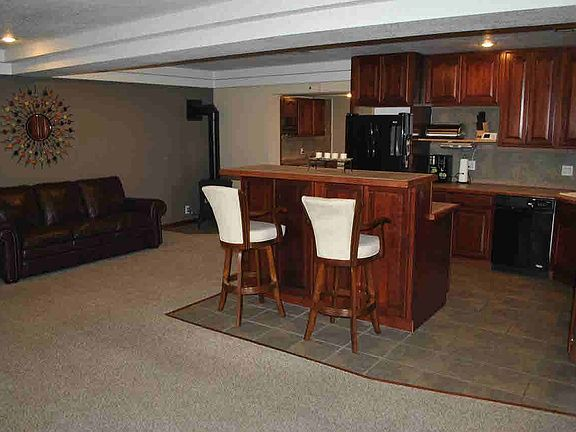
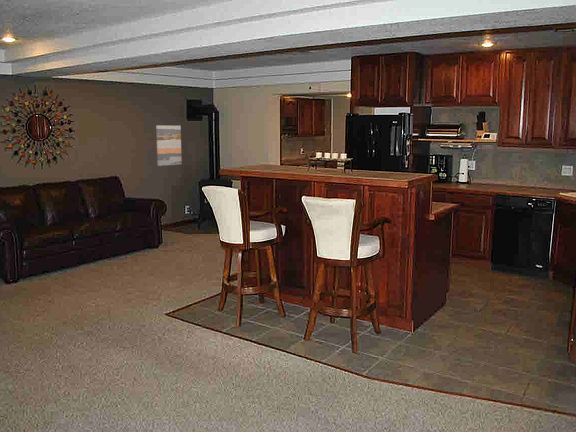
+ wall art [155,124,183,167]
